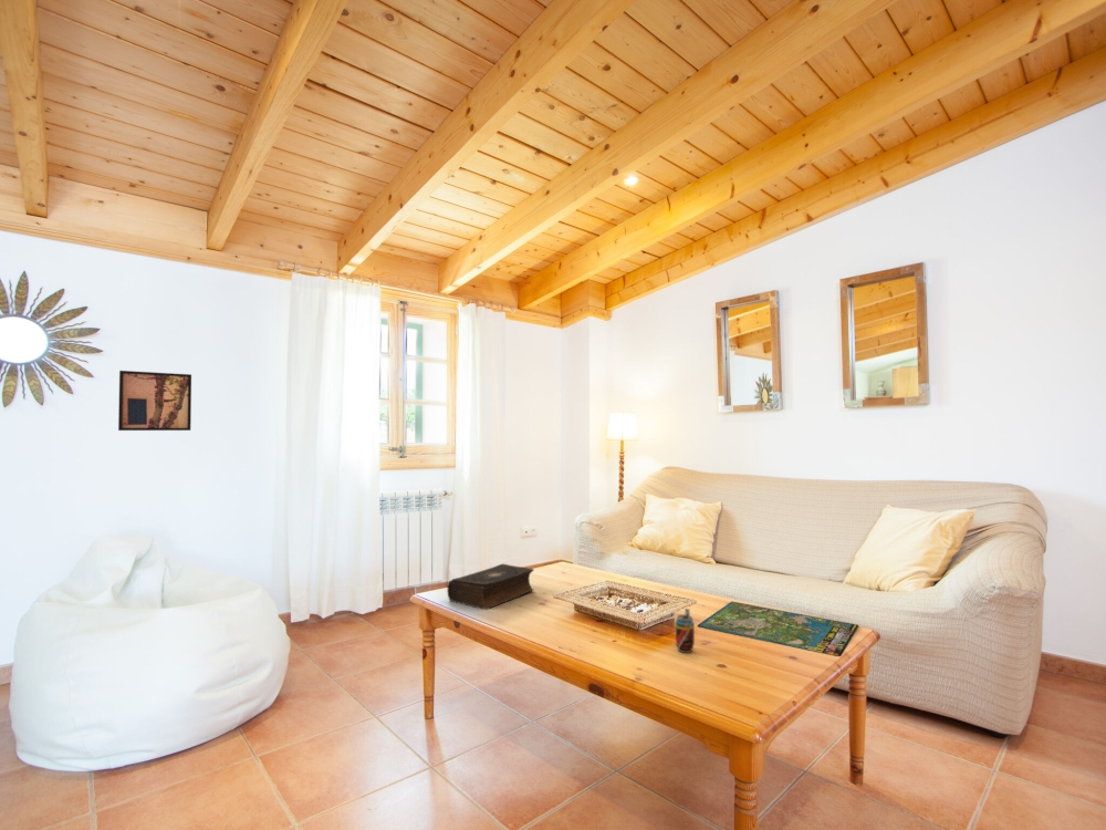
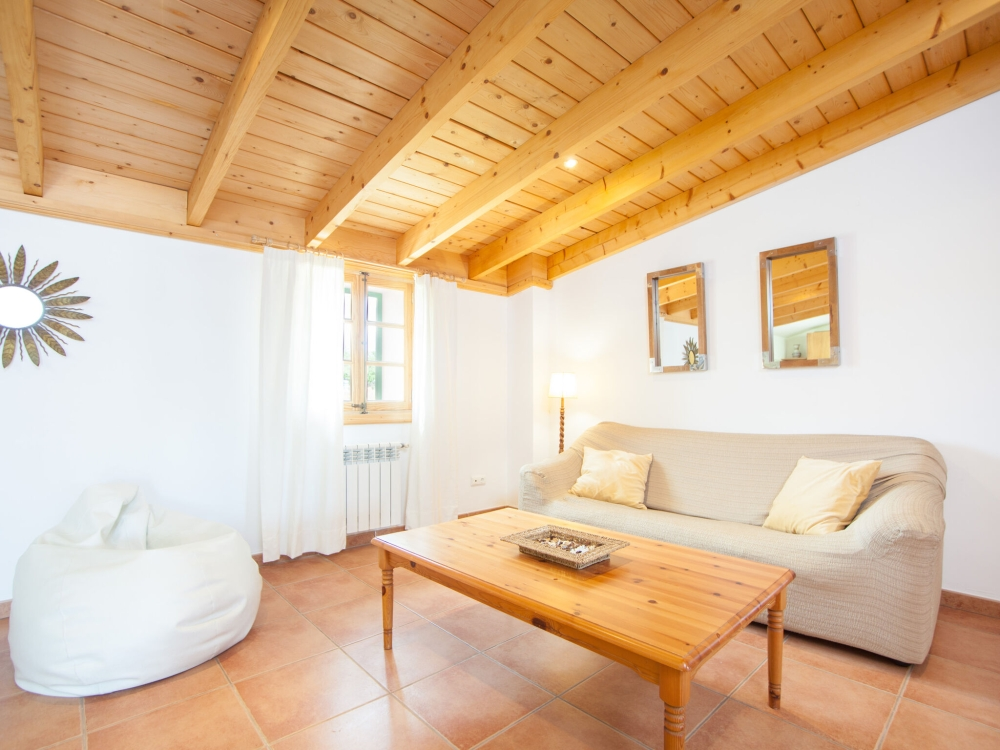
- beverage can [675,608,696,654]
- wall art [117,370,192,432]
- board game [697,601,859,657]
- book [446,563,535,611]
